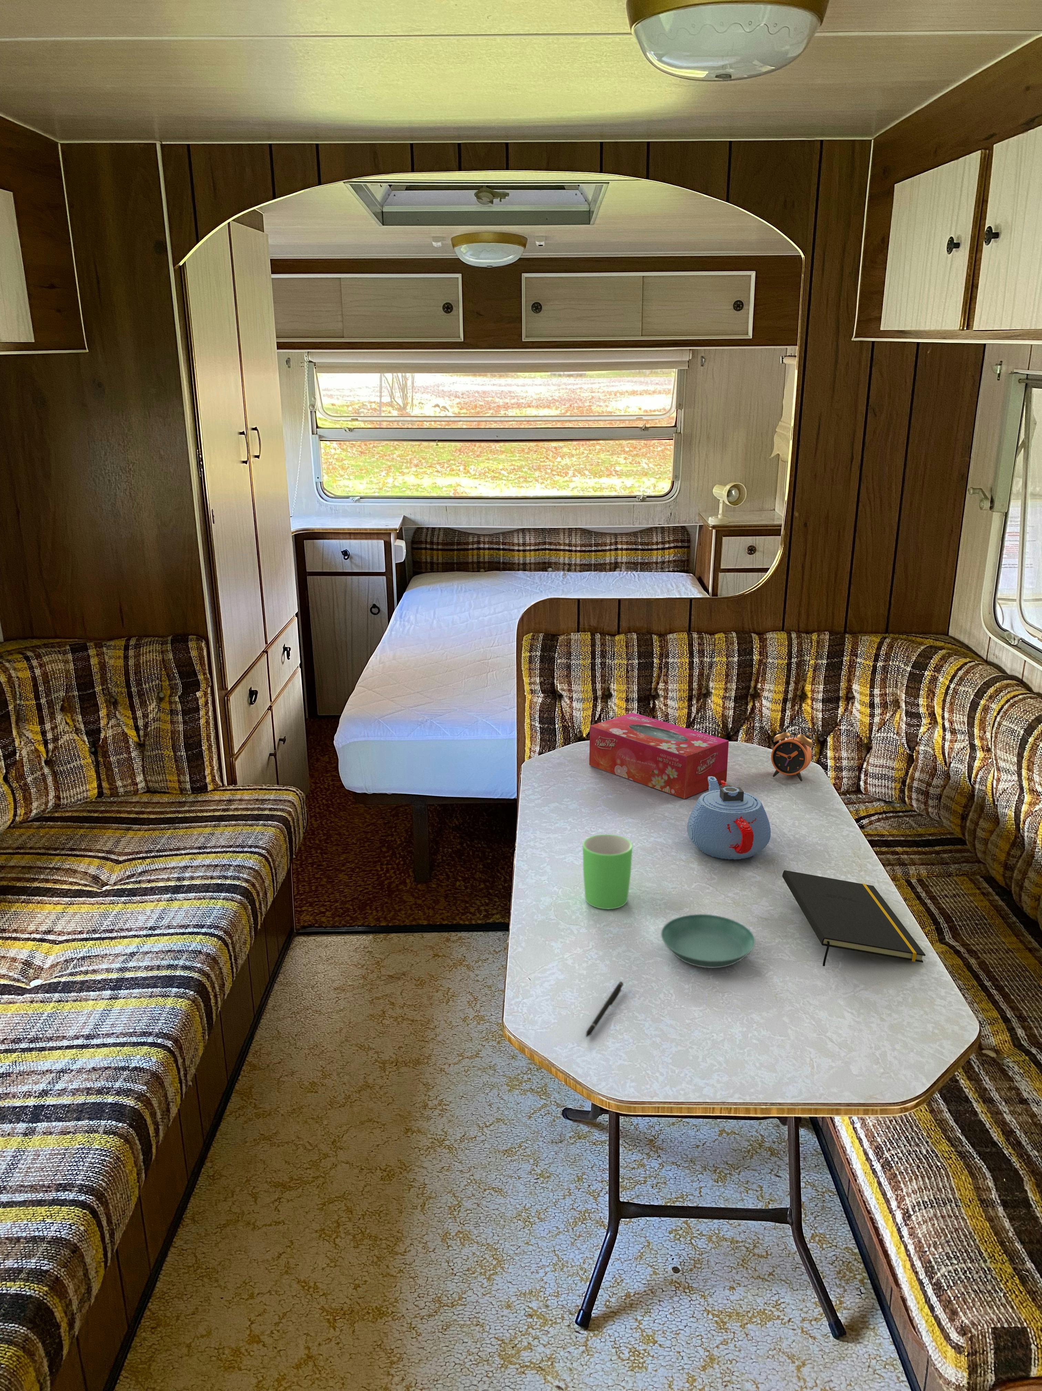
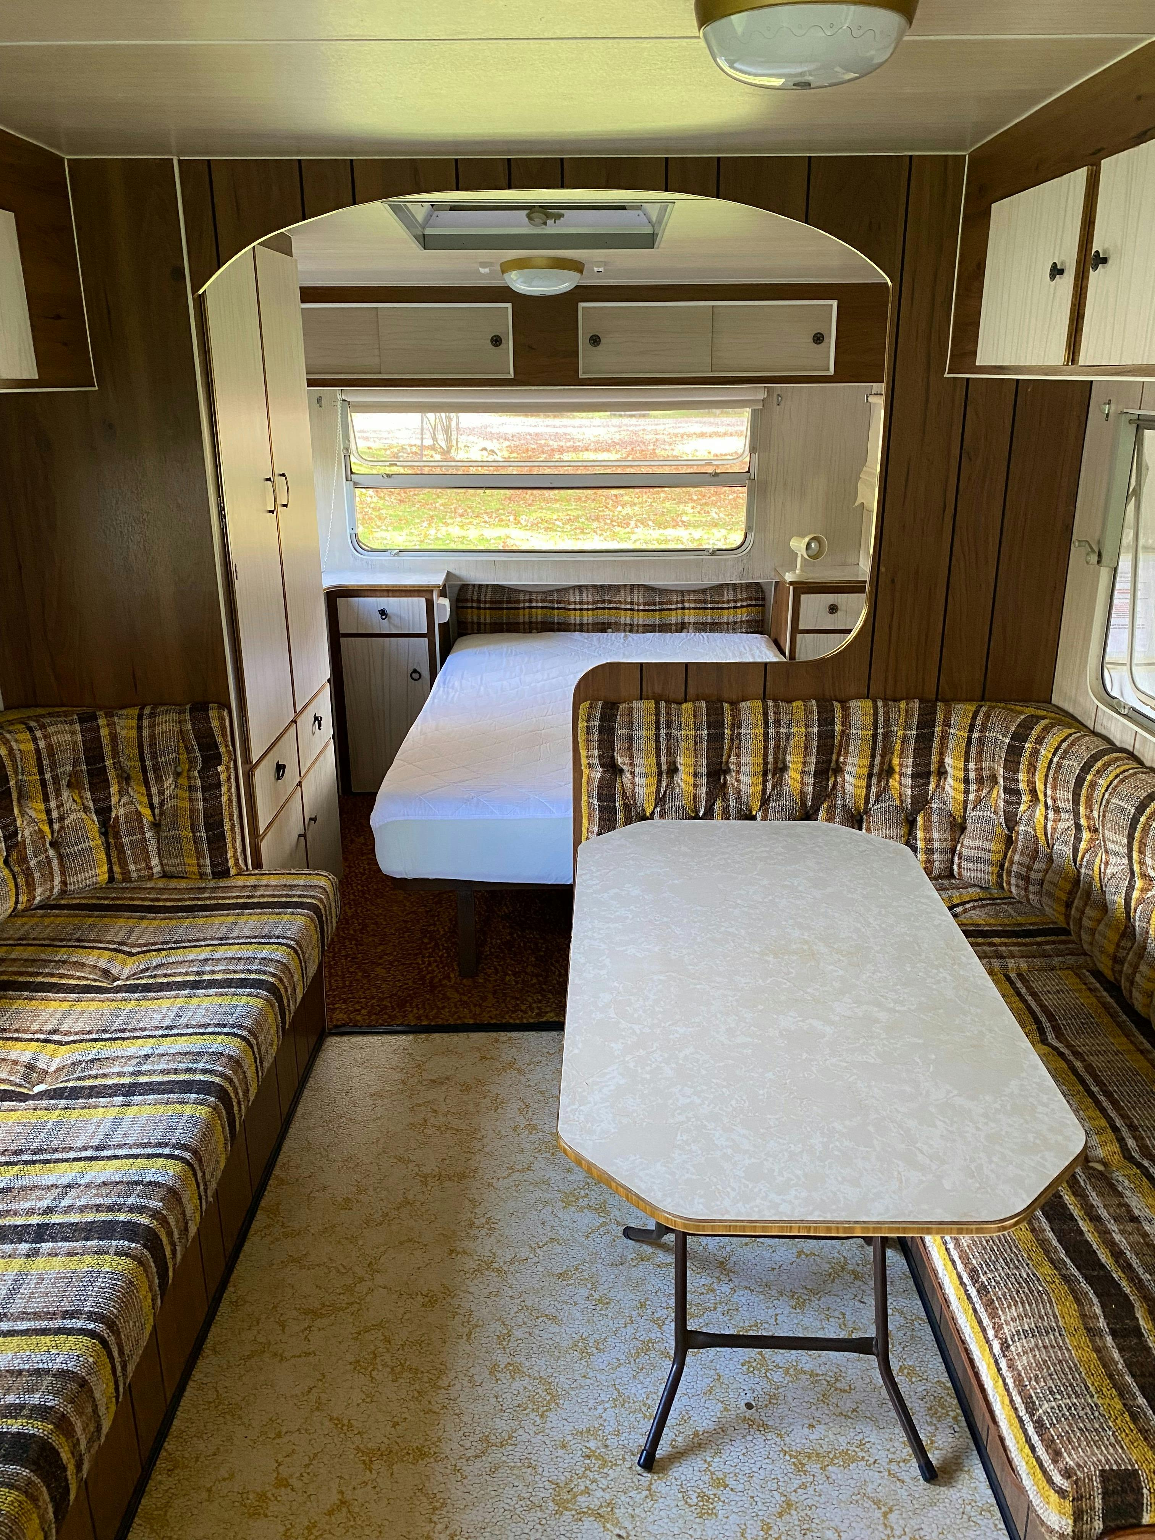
- alarm clock [771,724,813,782]
- saucer [660,913,755,968]
- mug [582,834,633,909]
- notepad [782,870,926,967]
- teapot [686,777,772,860]
- pen [586,981,624,1038]
- tissue box [589,712,729,800]
